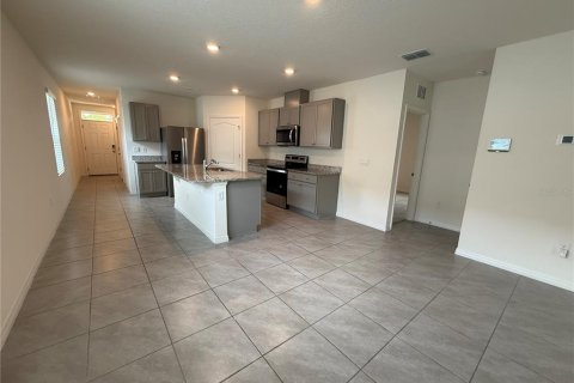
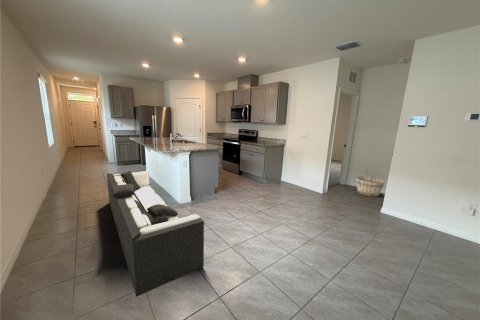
+ sofa [106,170,205,298]
+ wooden bucket [355,173,386,198]
